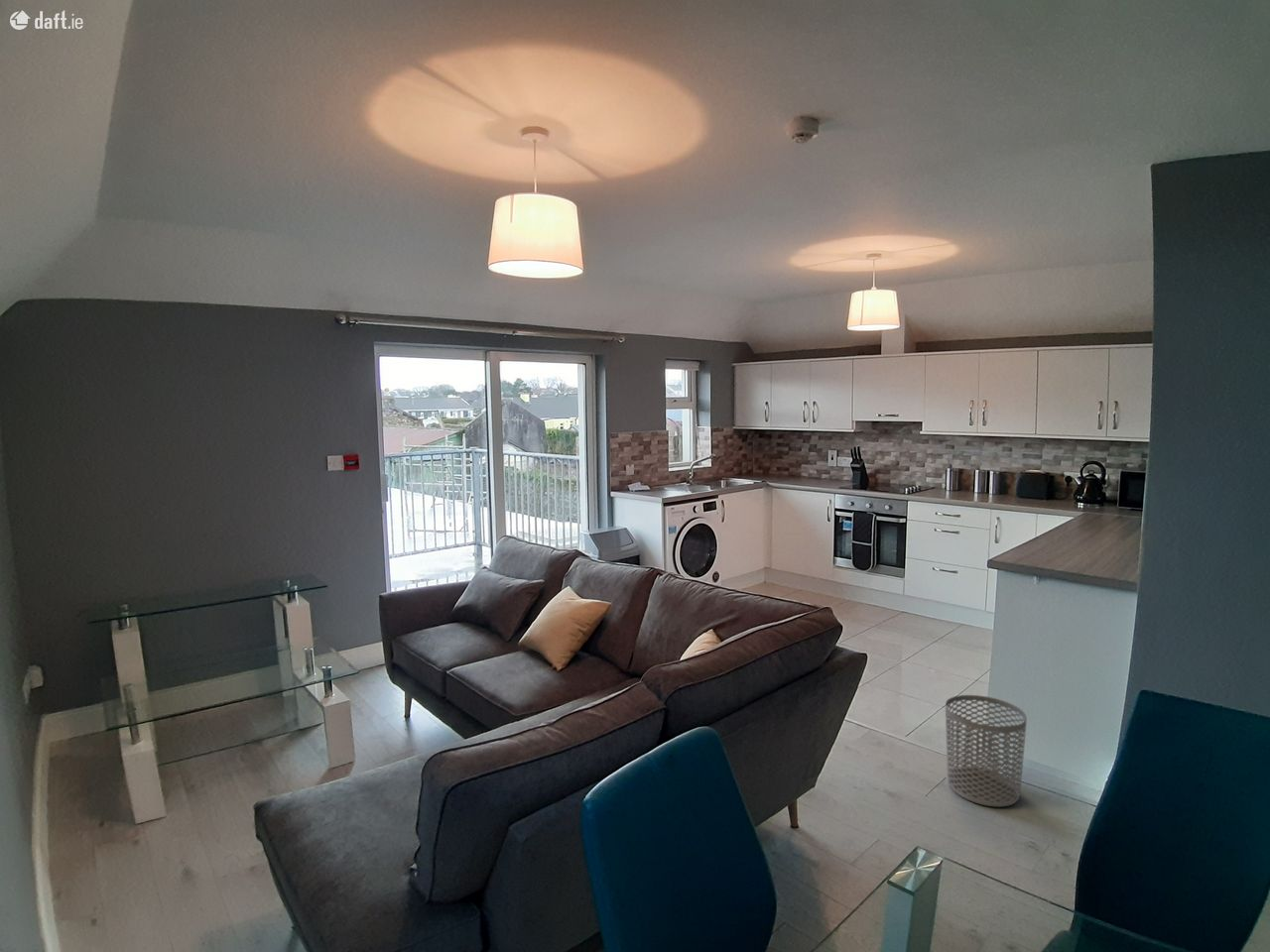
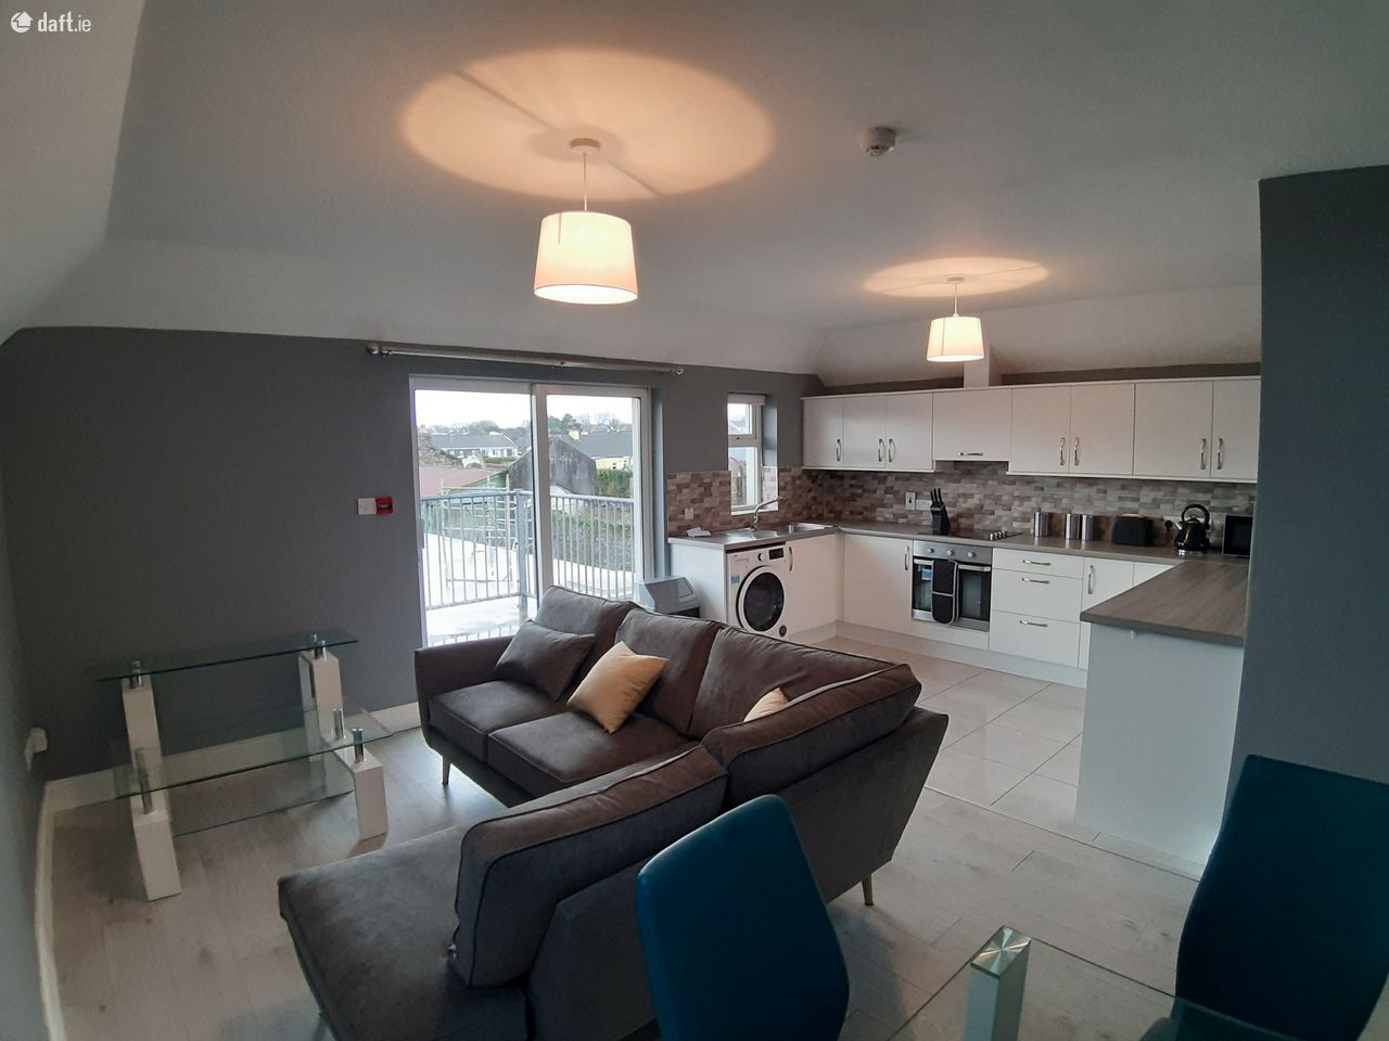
- waste bin [945,694,1028,808]
